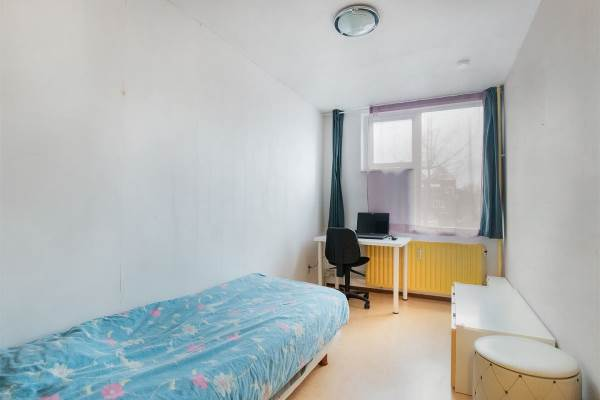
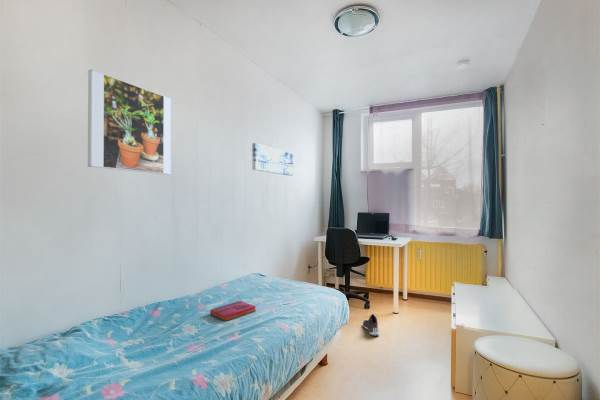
+ hardback book [209,300,257,322]
+ sneaker [362,313,380,337]
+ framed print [87,68,173,176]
+ wall art [251,142,294,177]
